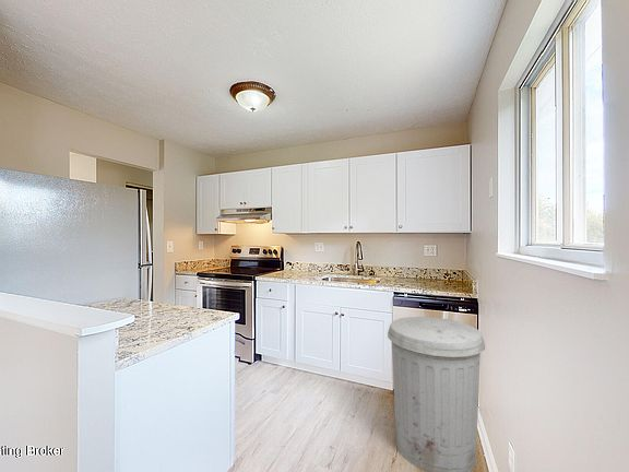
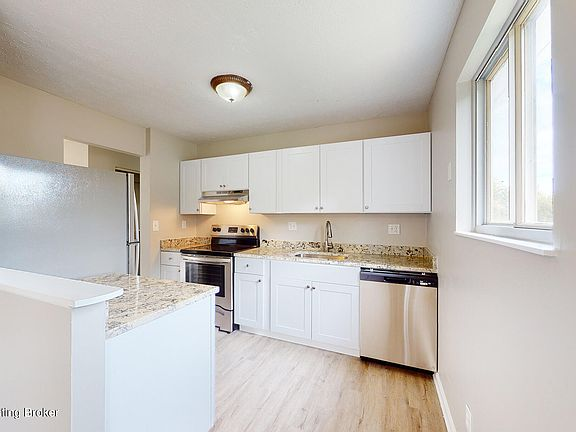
- trash can [387,316,486,472]
